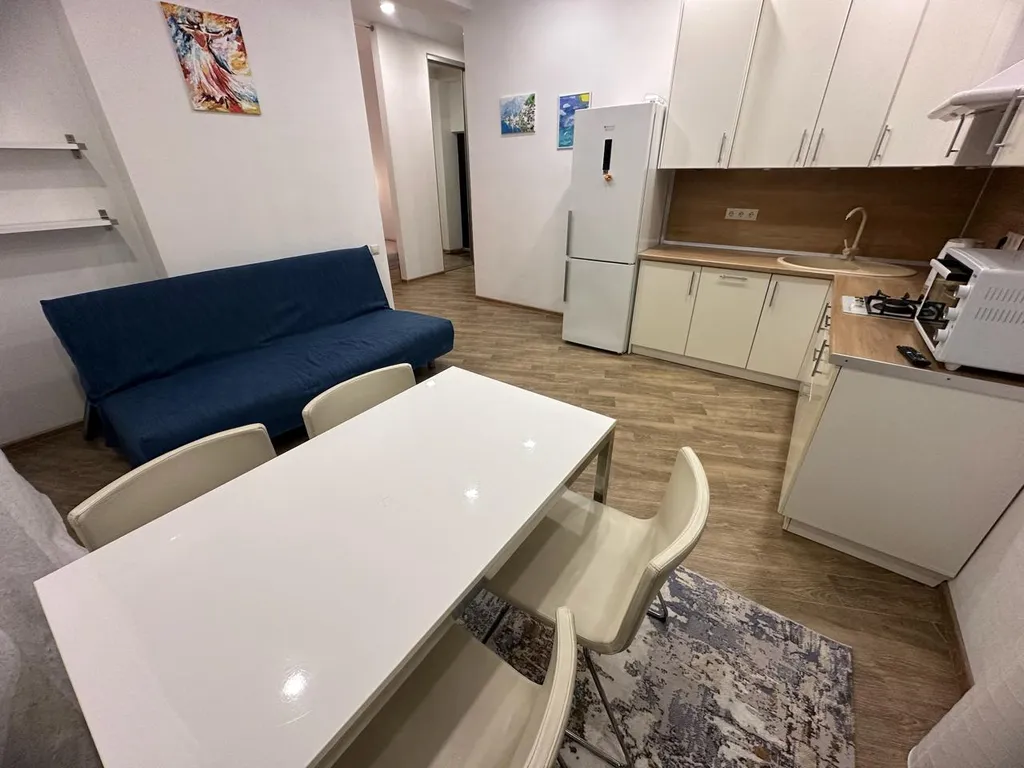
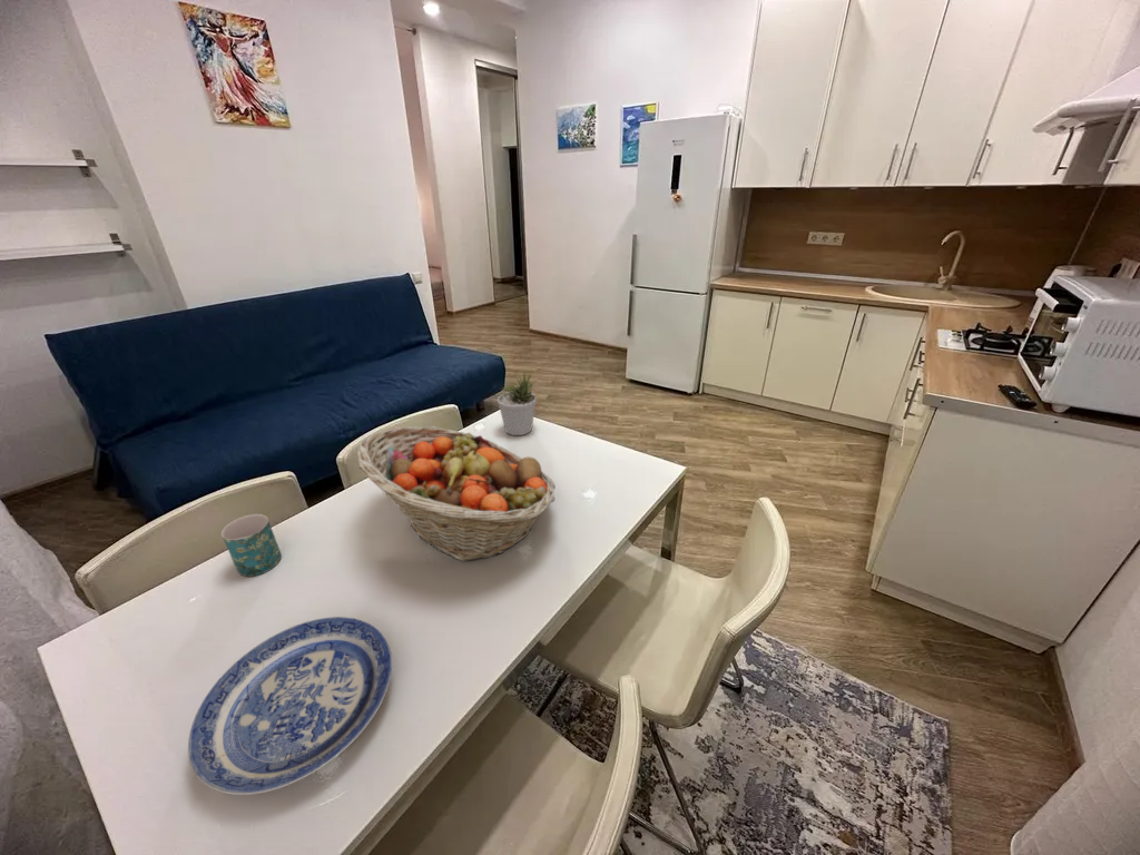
+ potted plant [497,370,540,436]
+ mug [220,513,283,578]
+ fruit basket [356,425,557,562]
+ plate [187,616,393,796]
